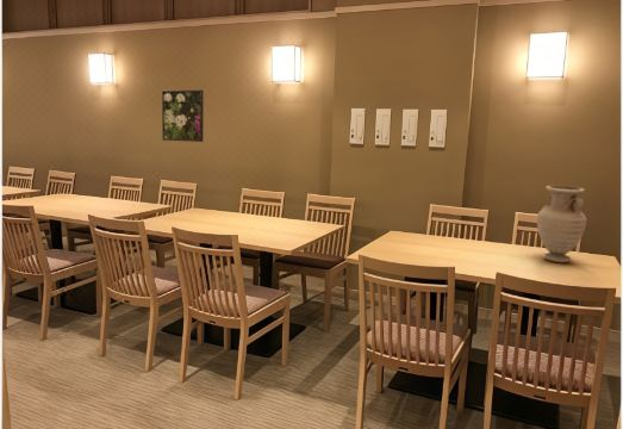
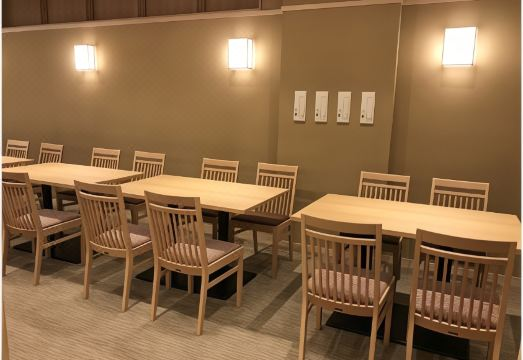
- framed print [161,89,205,143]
- vase [536,185,587,263]
